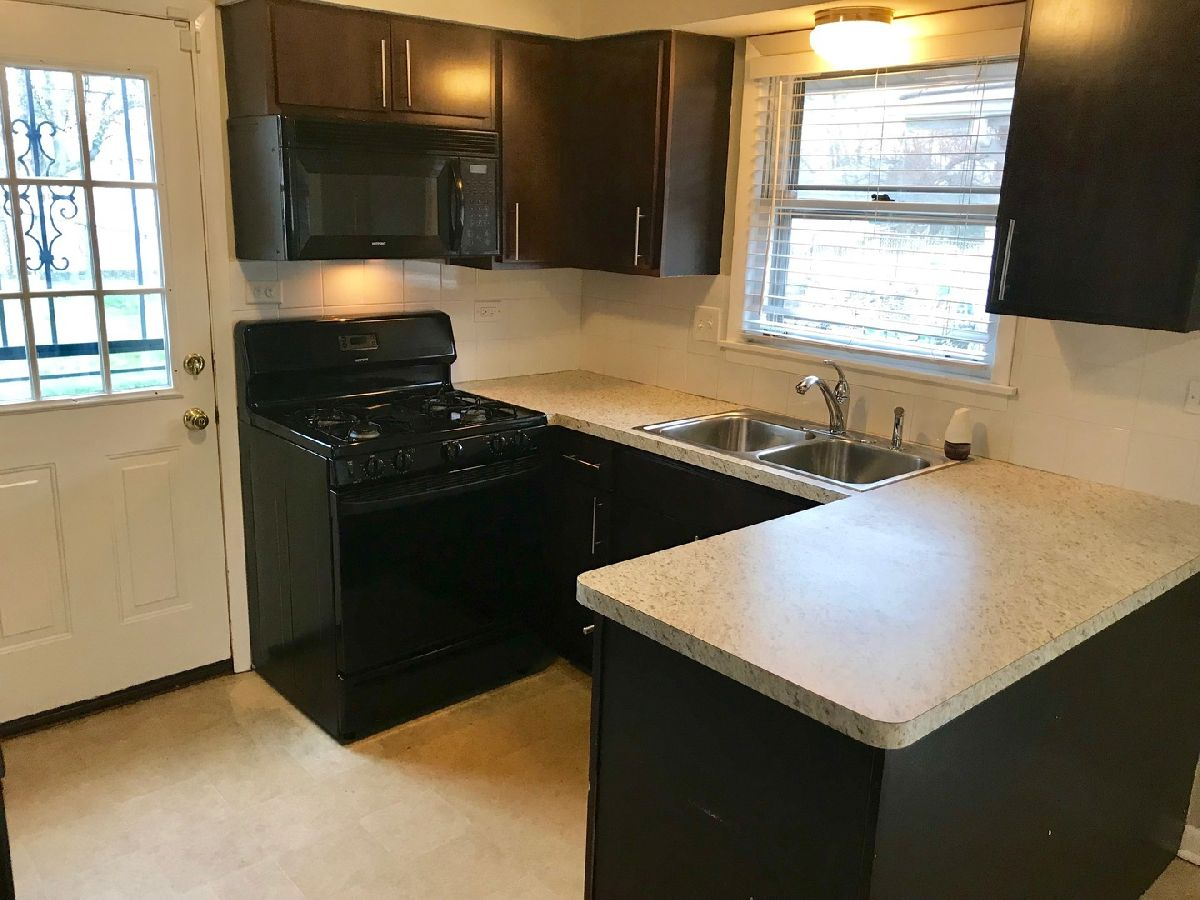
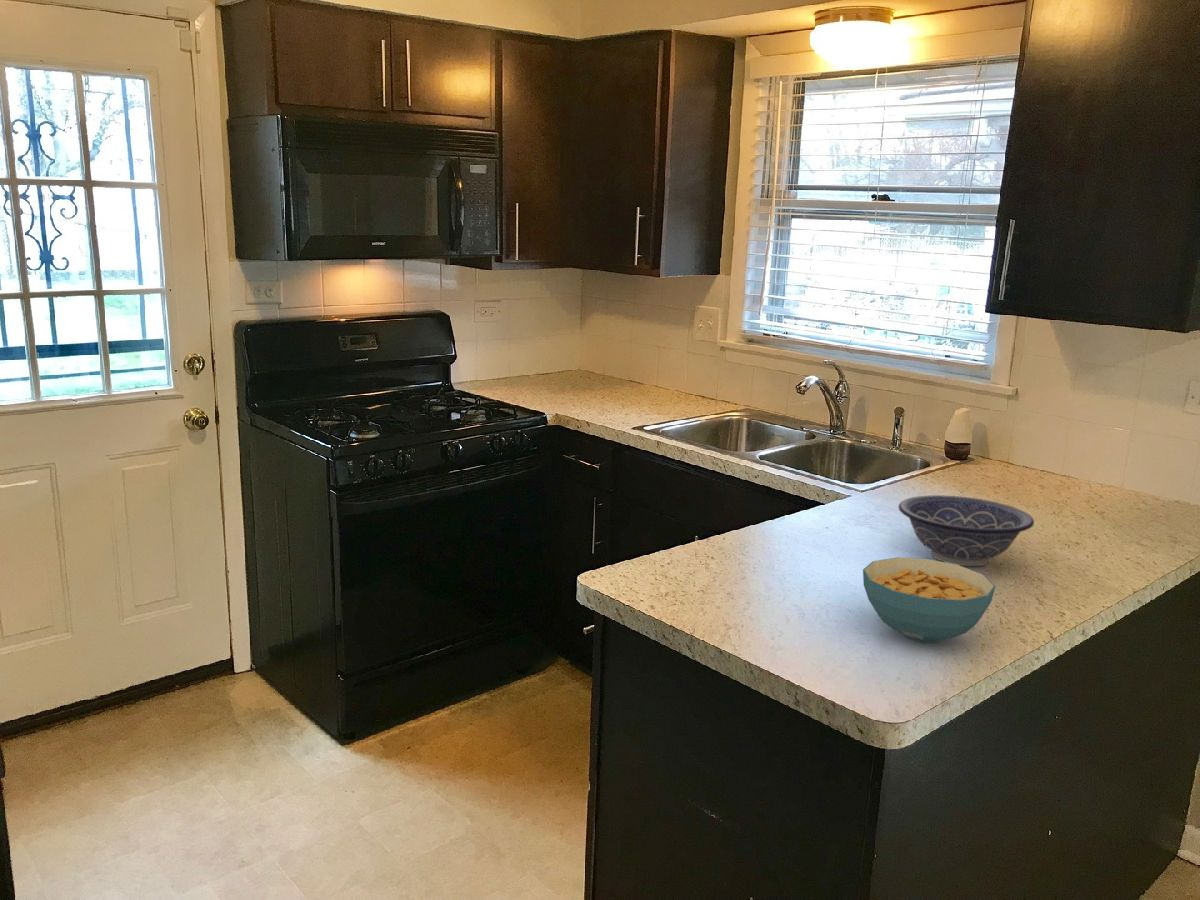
+ cereal bowl [862,557,996,643]
+ decorative bowl [898,494,1035,567]
